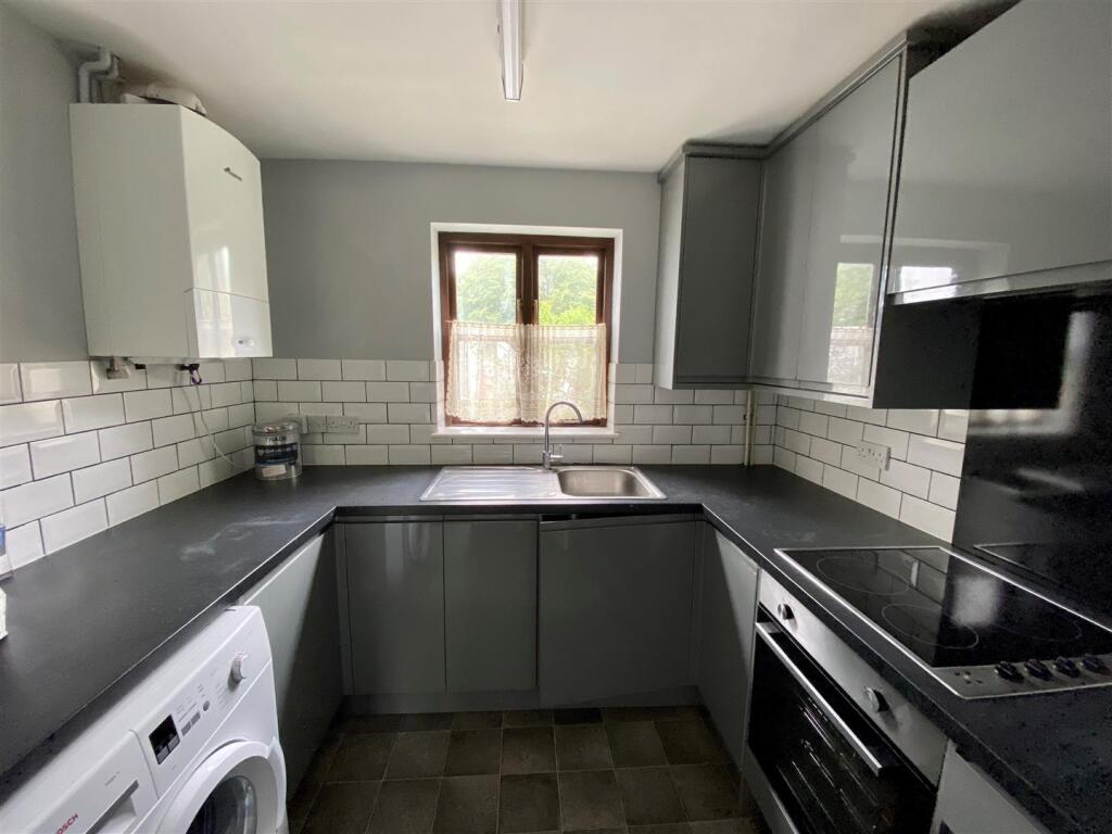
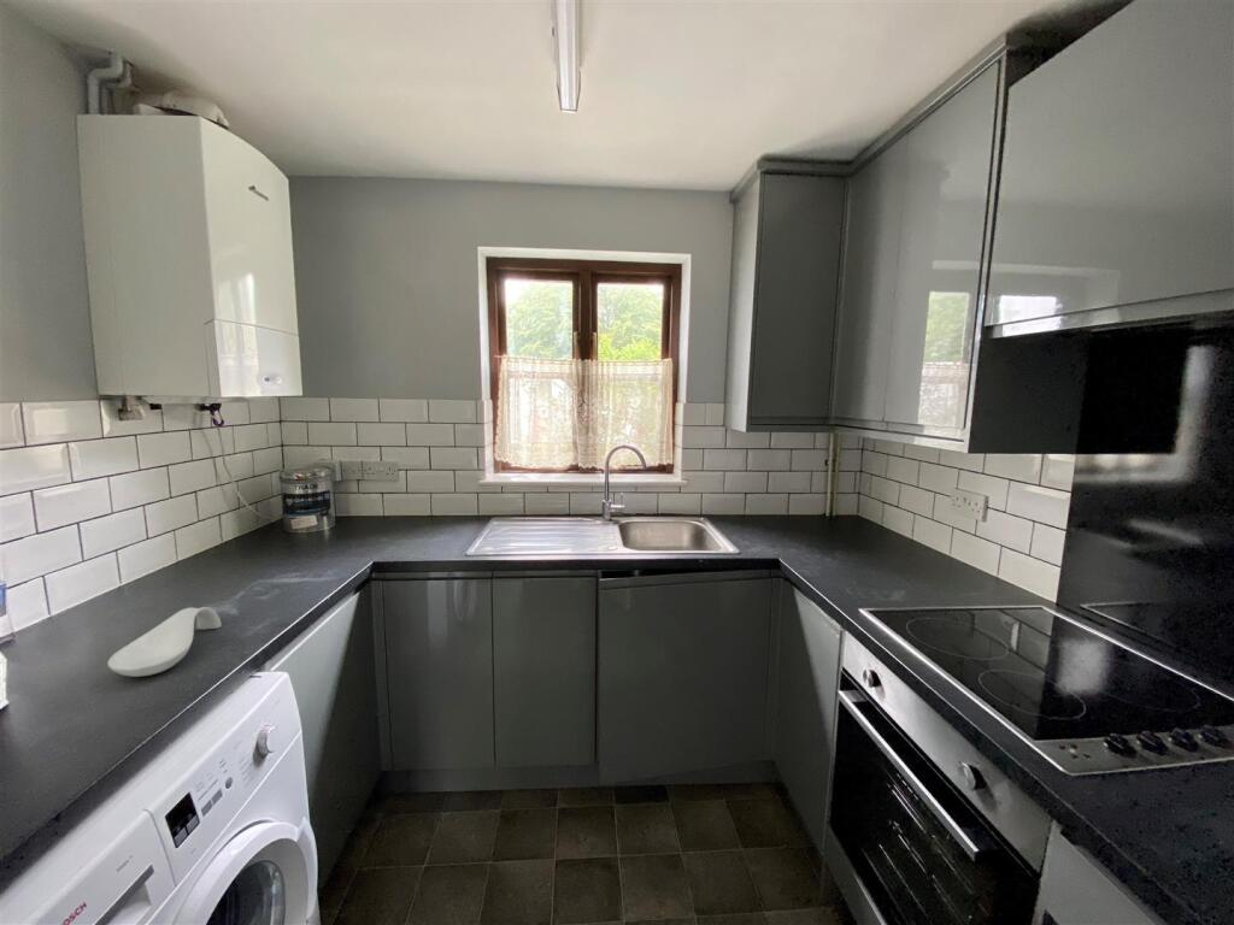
+ spoon rest [106,606,223,678]
